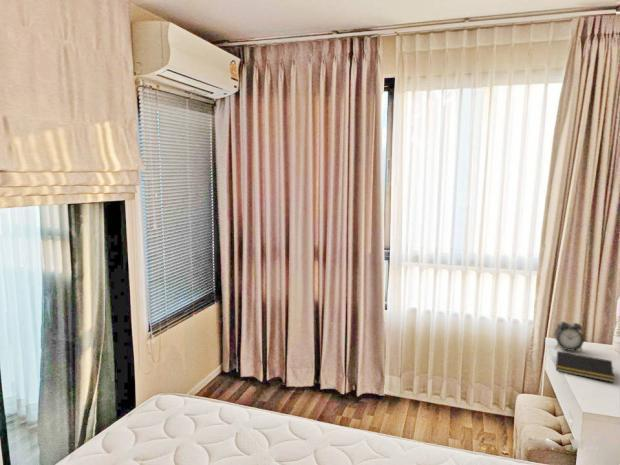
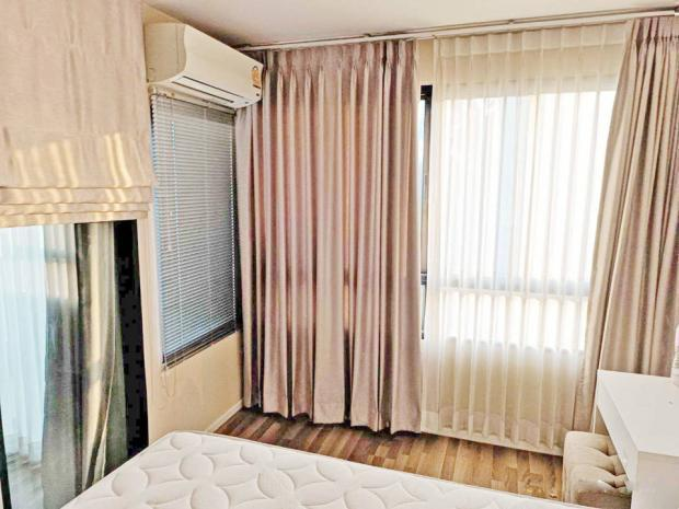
- alarm clock [553,321,585,353]
- notepad [555,350,615,383]
